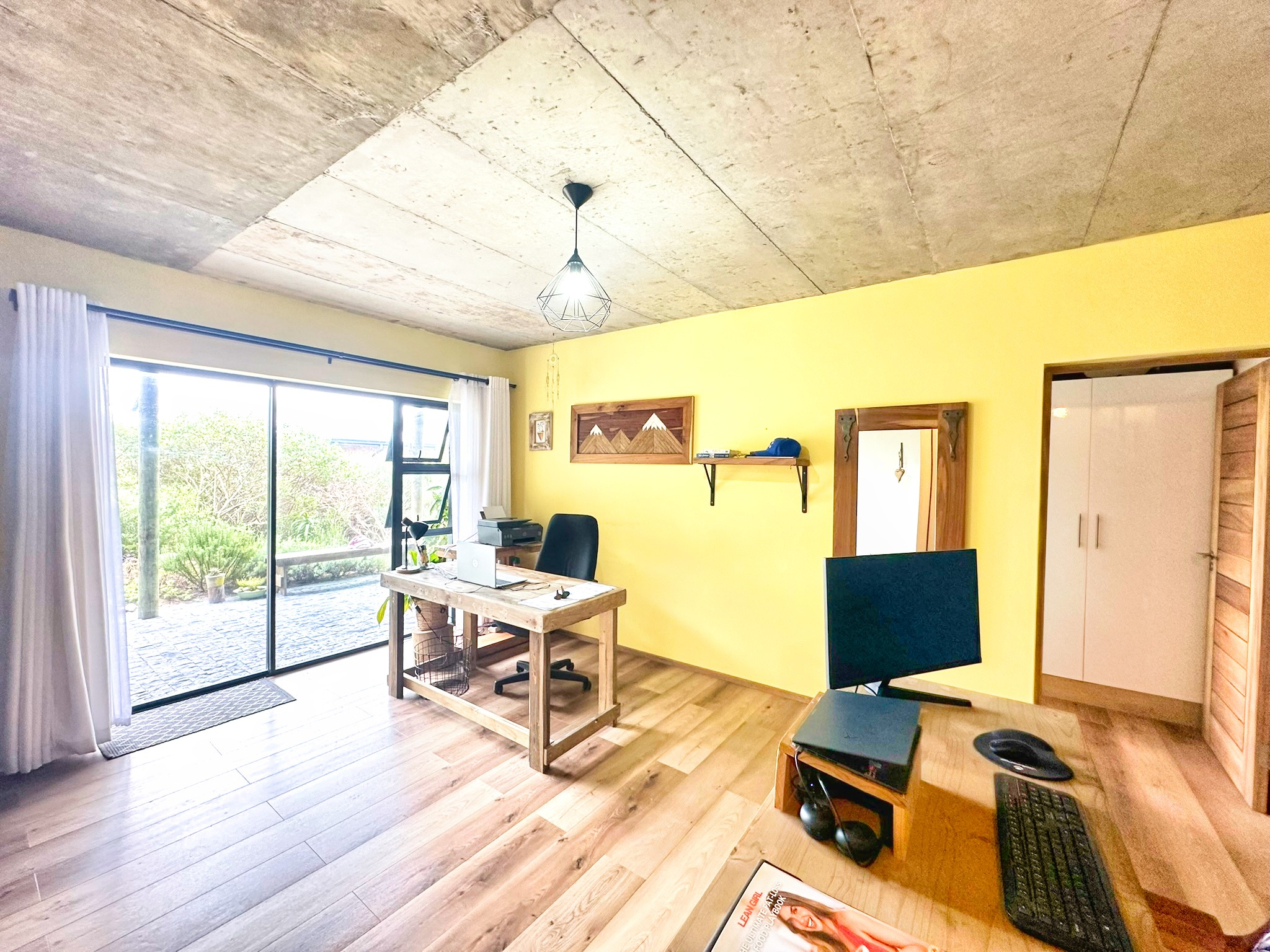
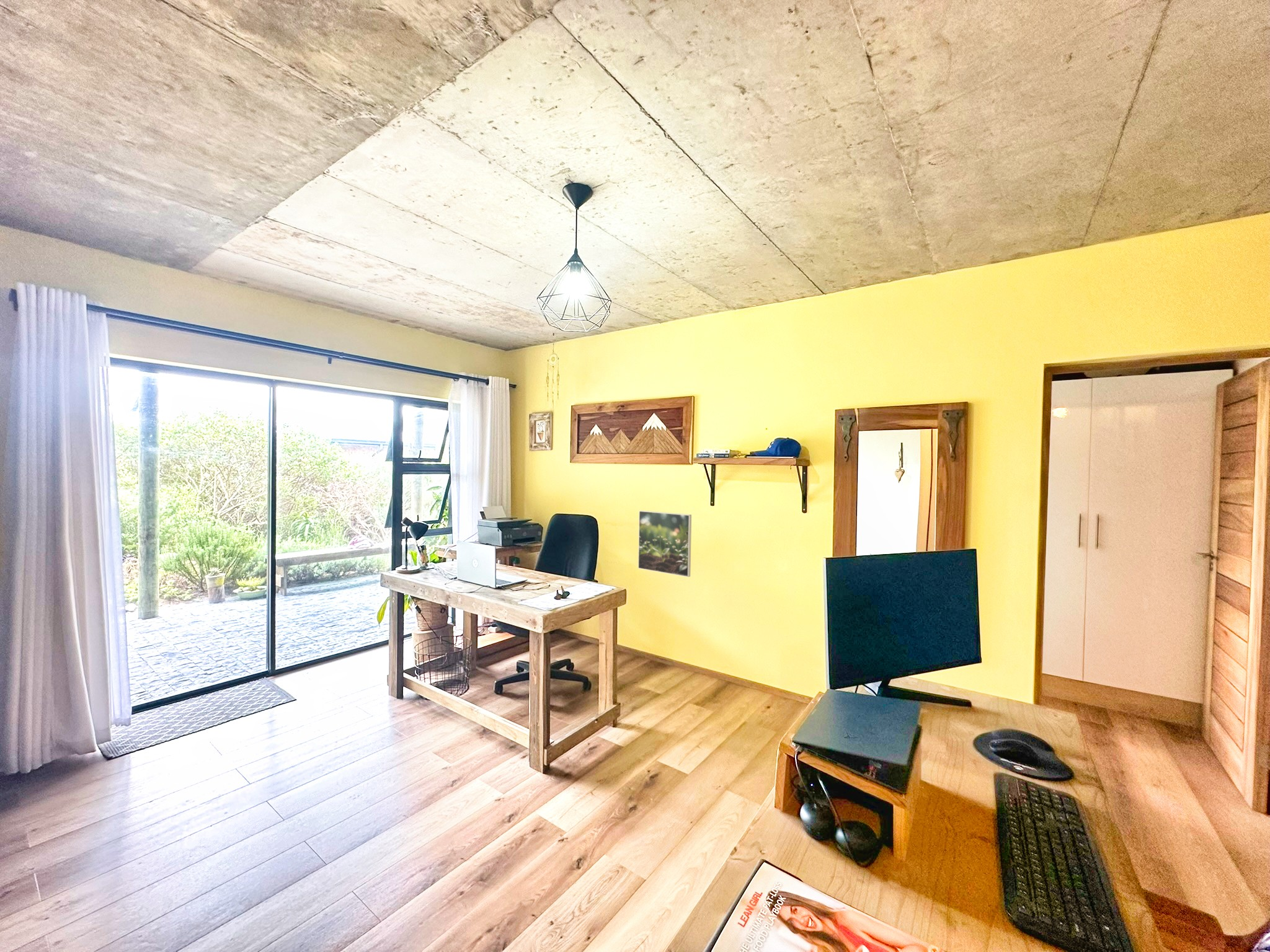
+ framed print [637,510,692,578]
